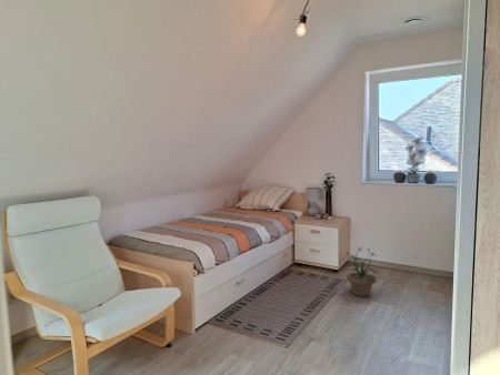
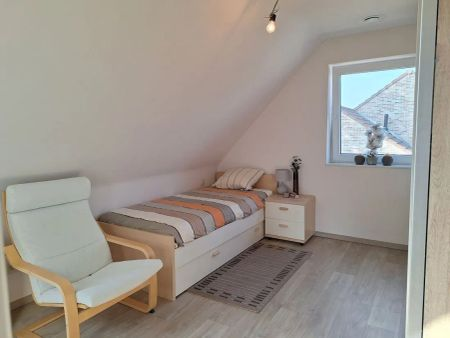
- potted plant [341,246,379,297]
